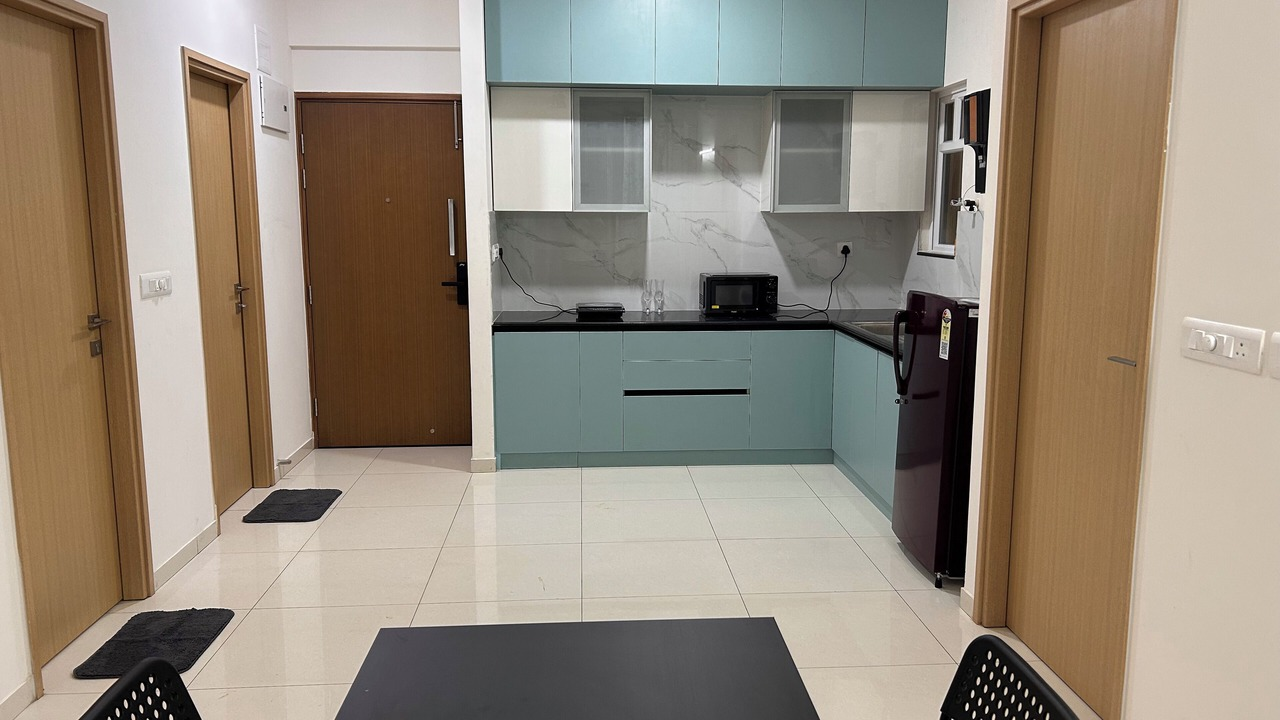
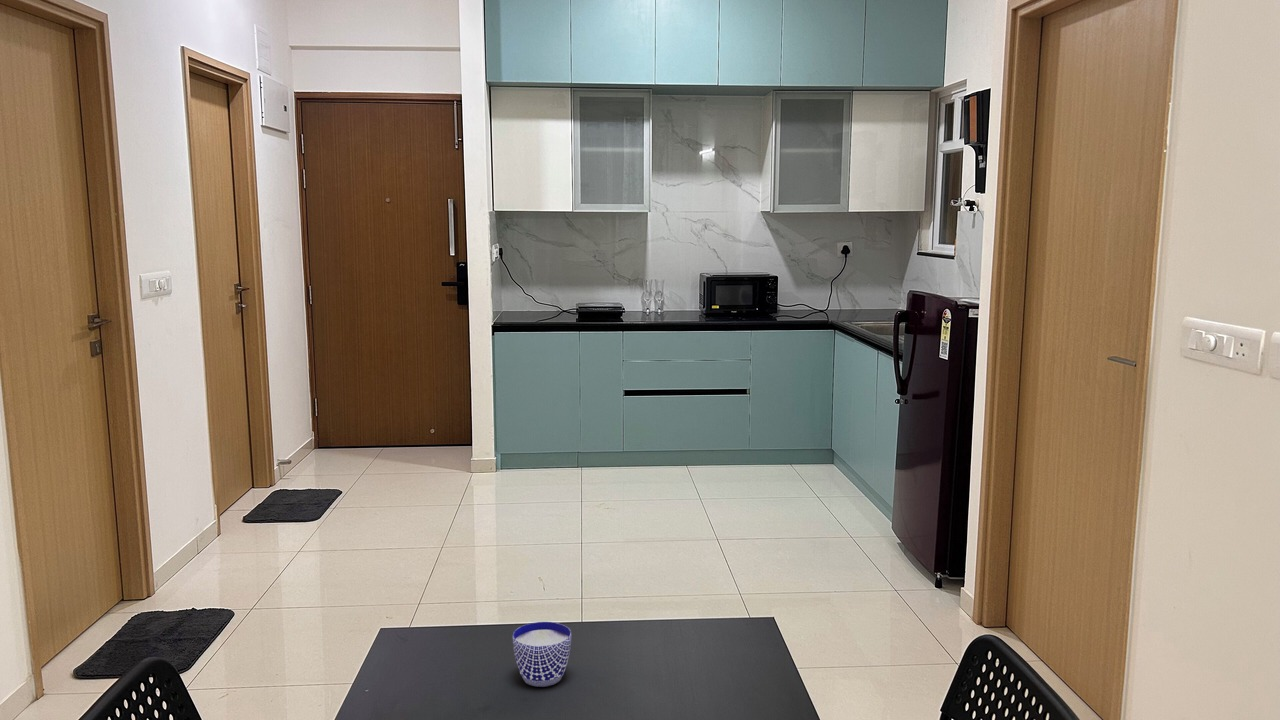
+ cup [512,621,572,688]
